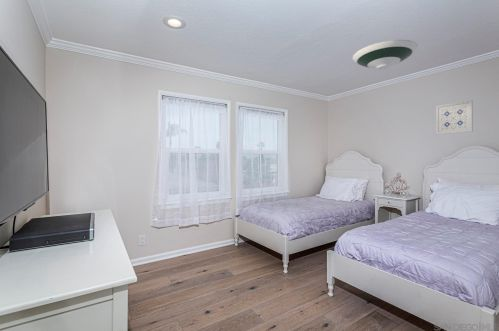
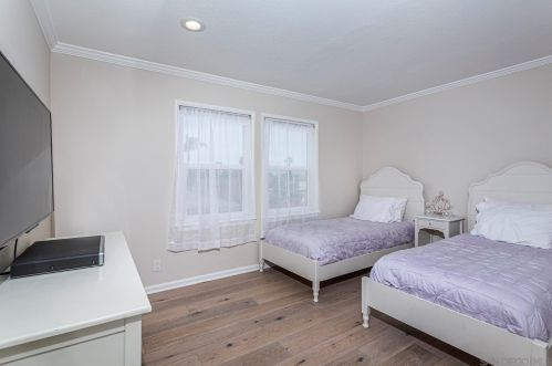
- wall art [435,99,474,135]
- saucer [352,39,419,70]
